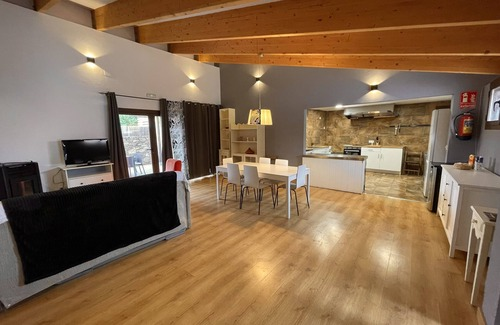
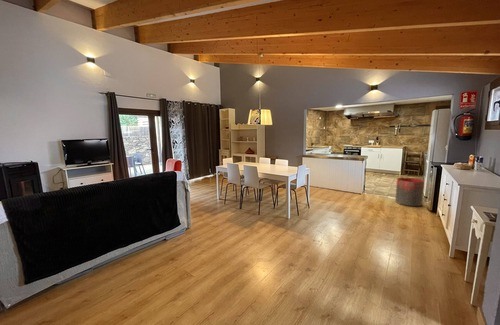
+ trash can [394,177,425,207]
